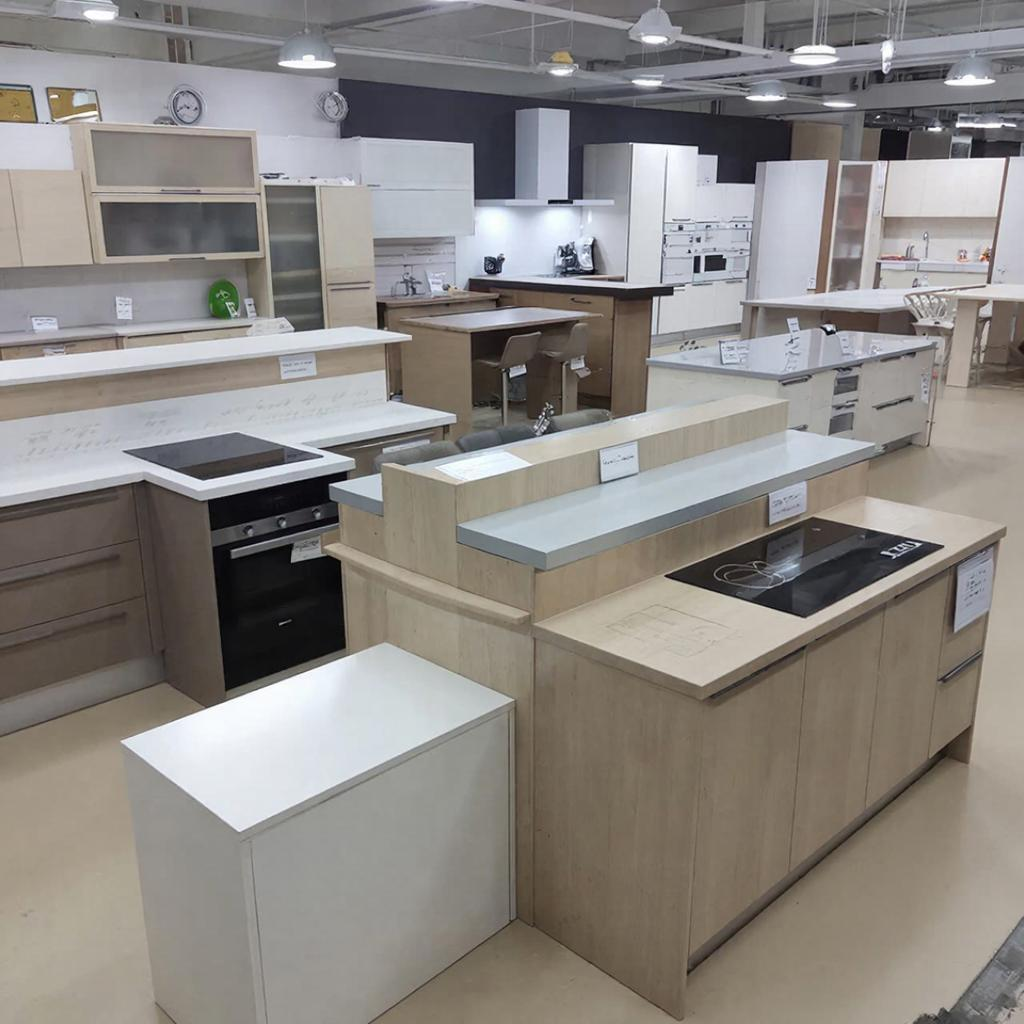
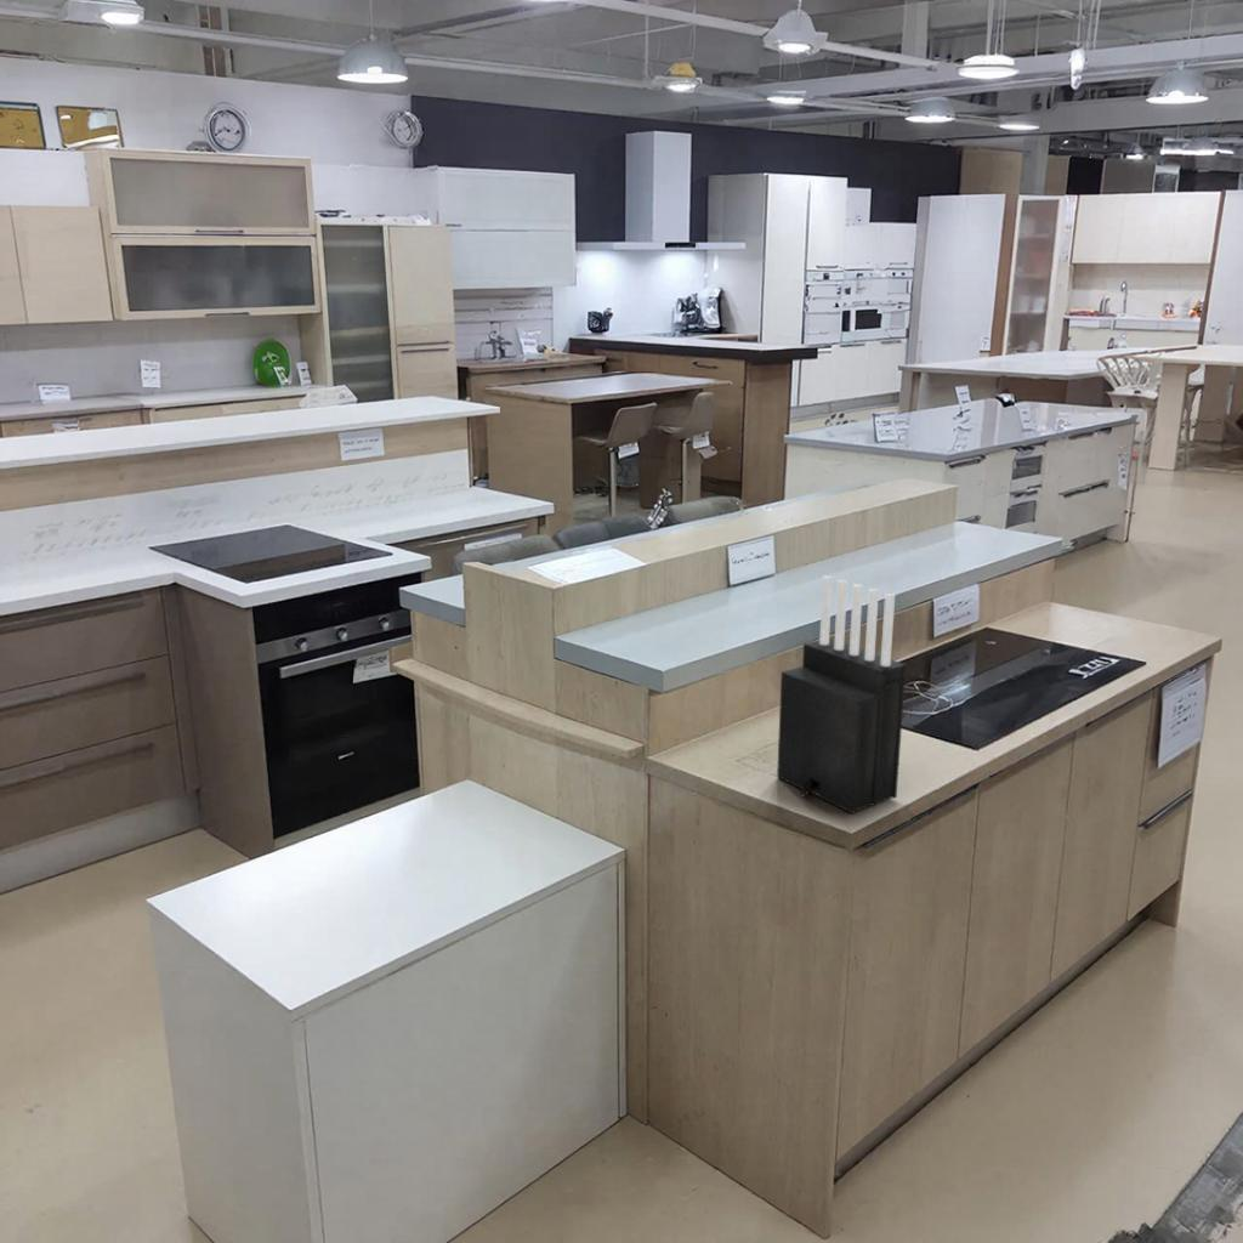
+ knife block [776,574,907,815]
